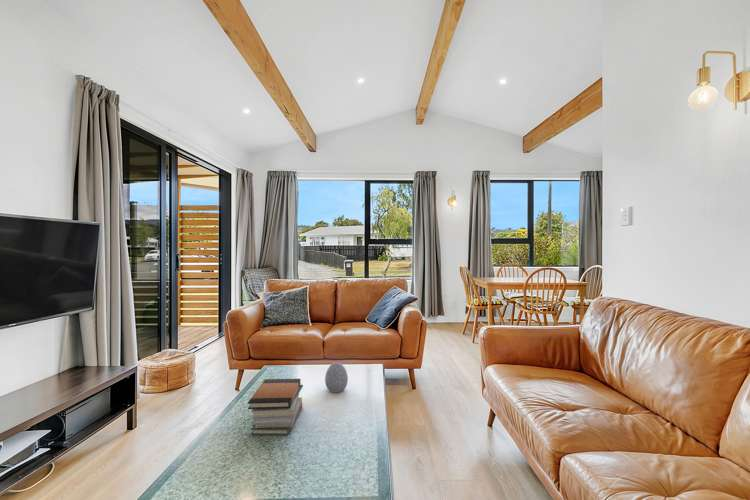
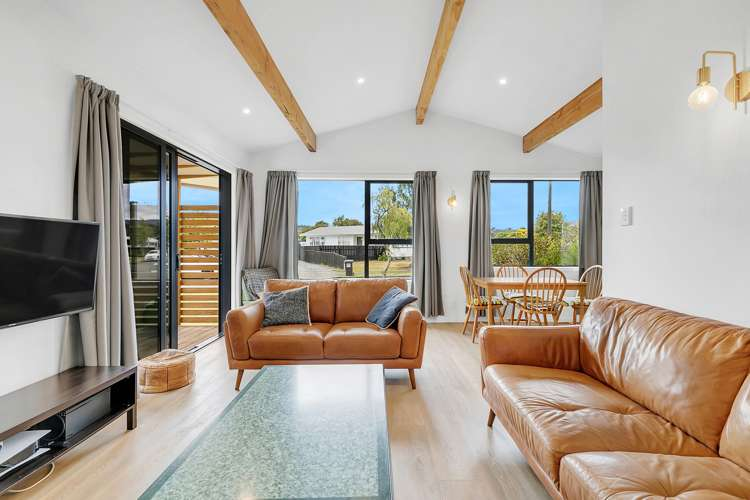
- decorative egg [324,361,349,394]
- book stack [247,378,304,436]
